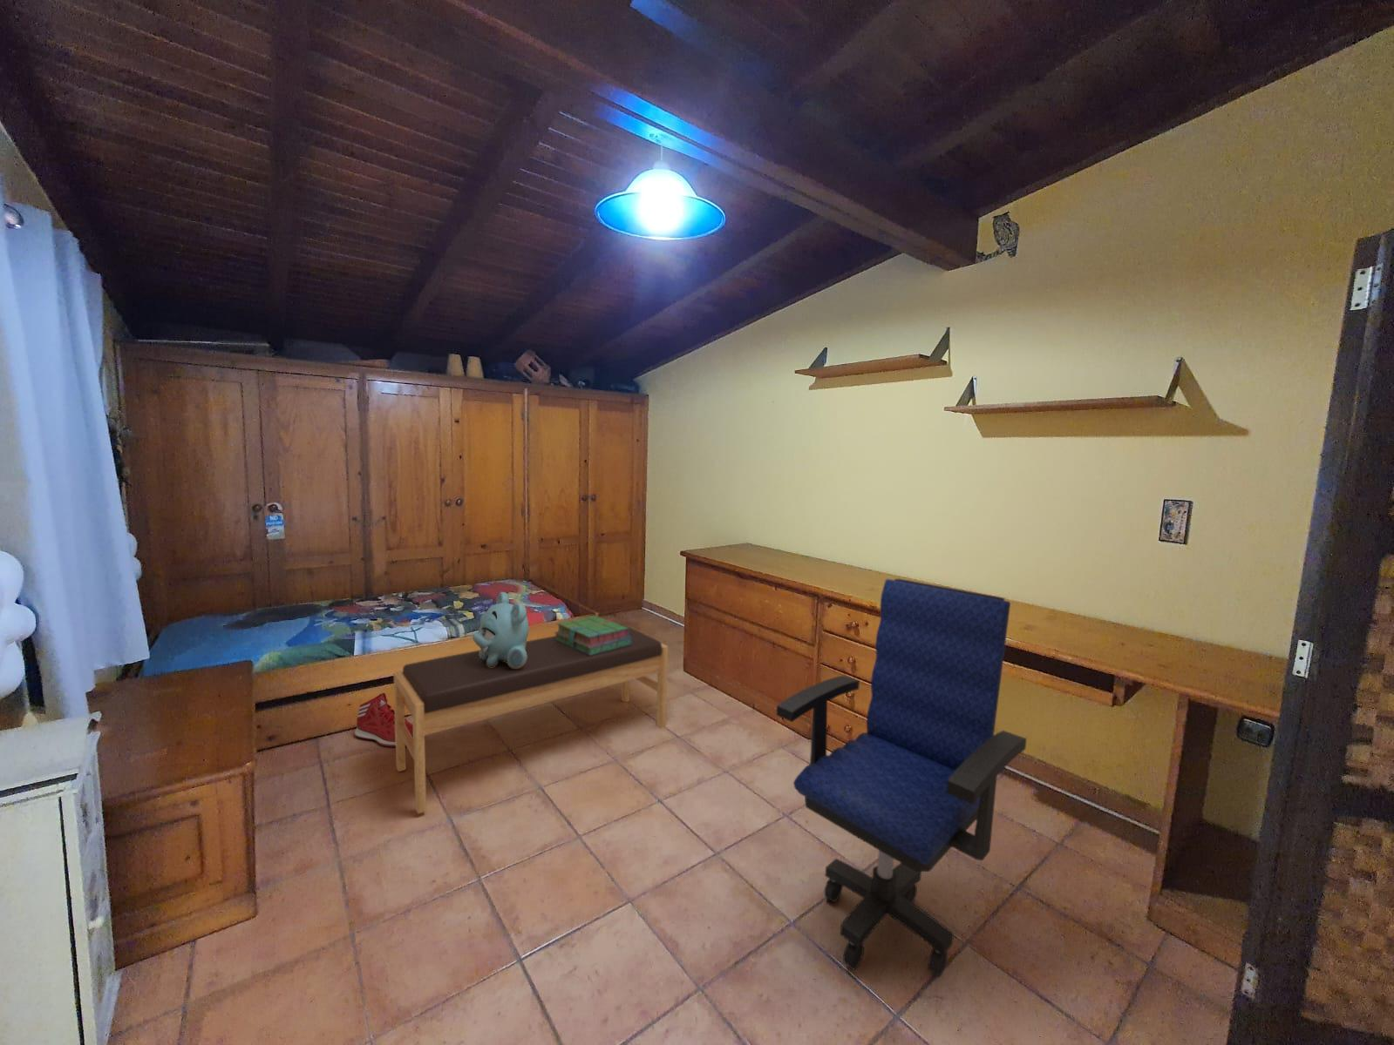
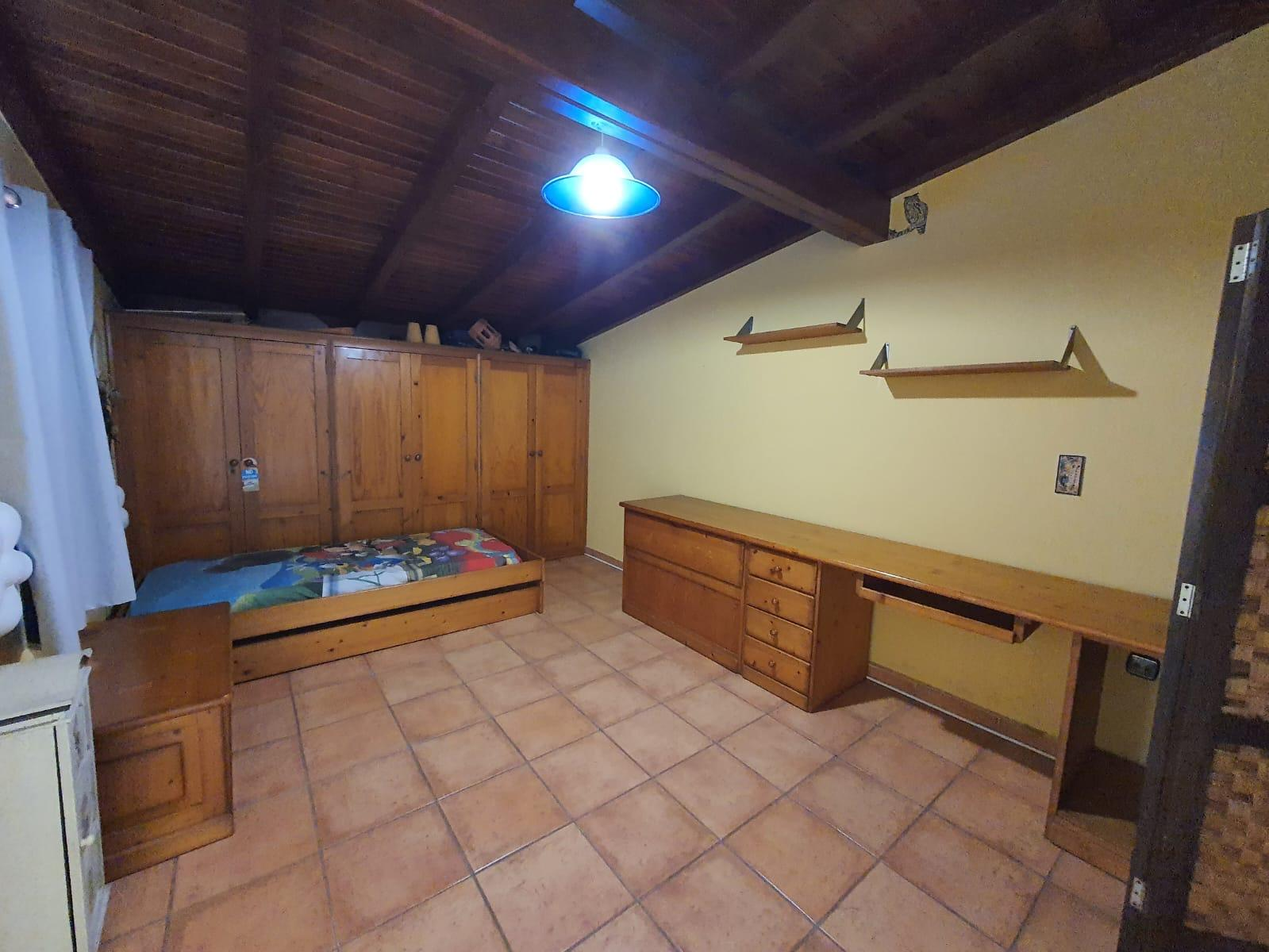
- office chair [776,578,1027,978]
- sneaker [354,693,413,748]
- bench [393,622,669,816]
- stack of books [554,615,632,655]
- teddy bear [471,592,531,667]
